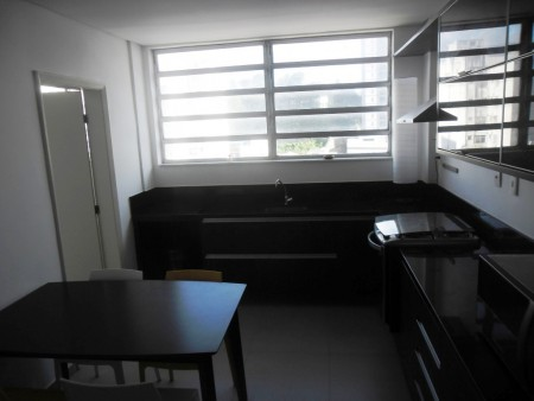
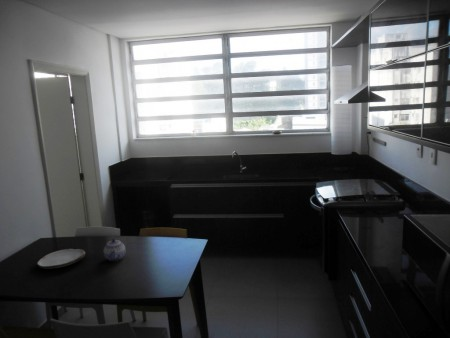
+ plate [36,248,86,270]
+ teapot [103,237,126,262]
